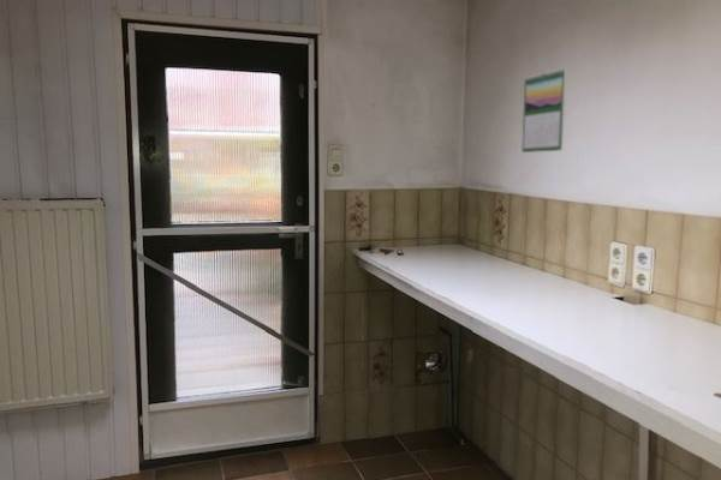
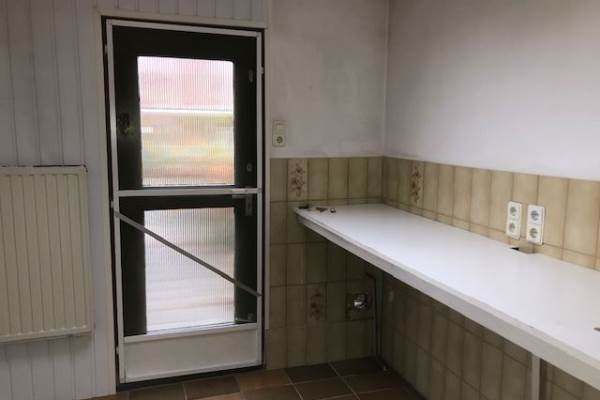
- calendar [522,67,567,154]
